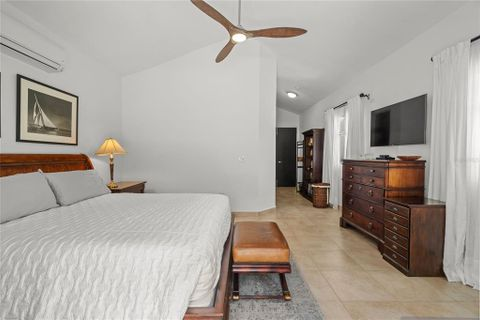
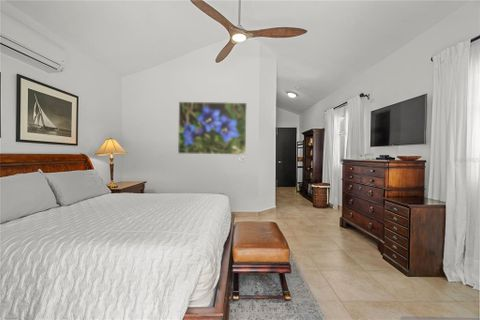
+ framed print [177,101,248,156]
